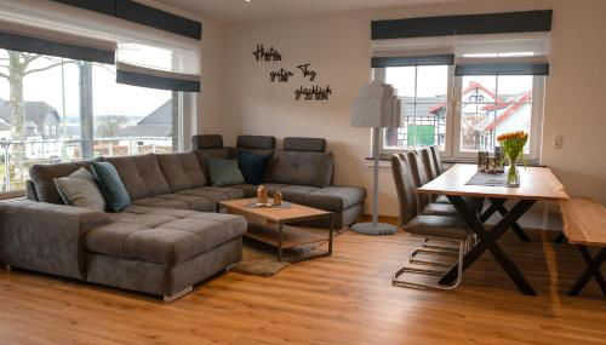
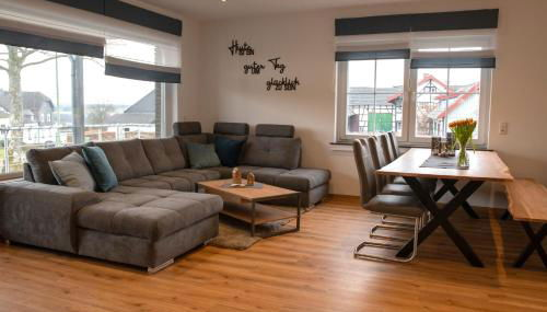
- floor lamp [349,79,406,236]
